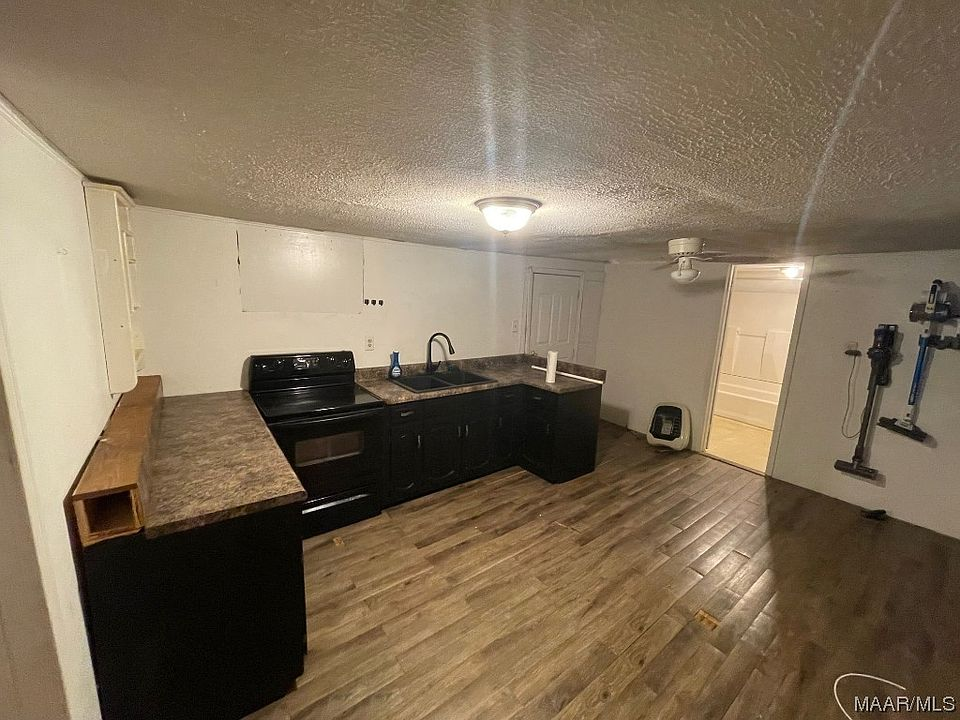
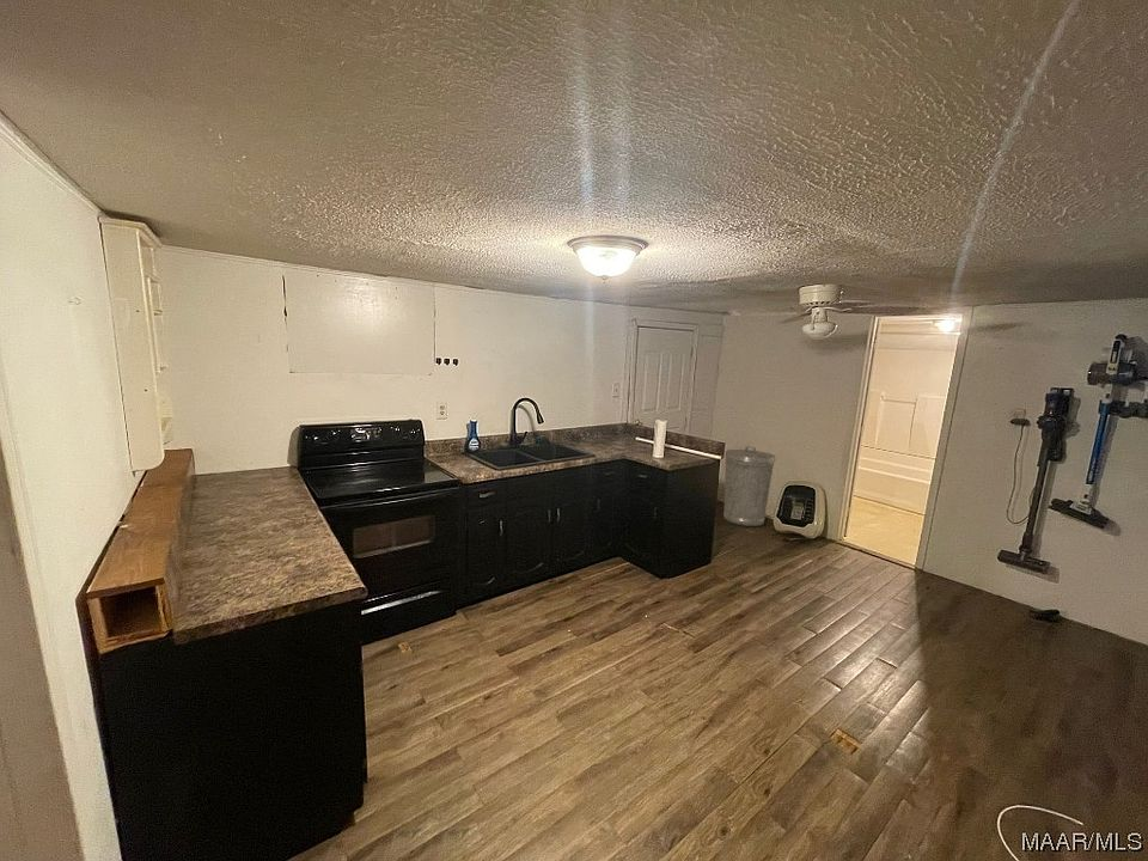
+ trash can [722,445,776,527]
